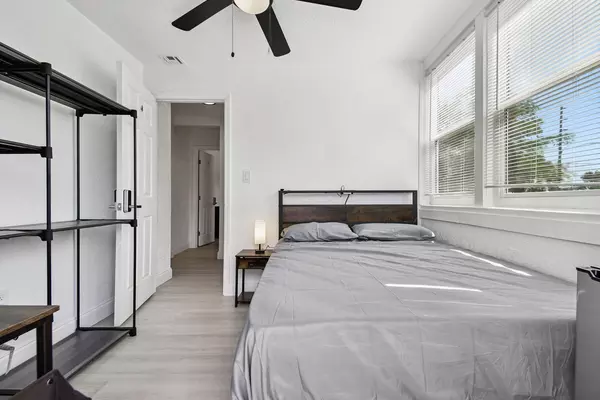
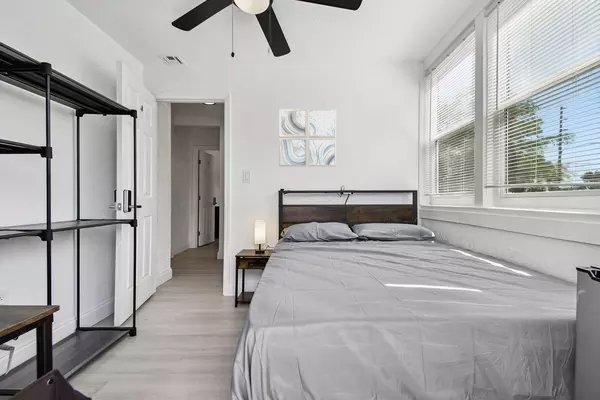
+ wall art [278,108,337,167]
